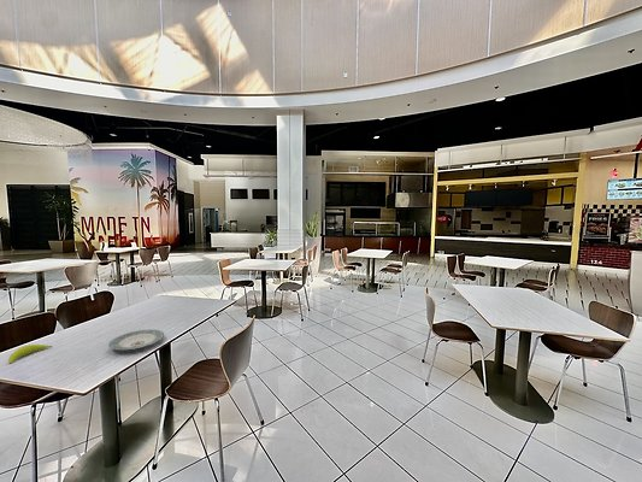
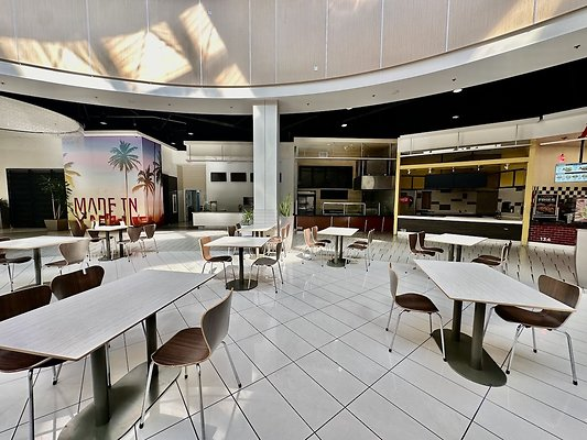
- banana [7,343,53,365]
- plate [107,329,165,351]
